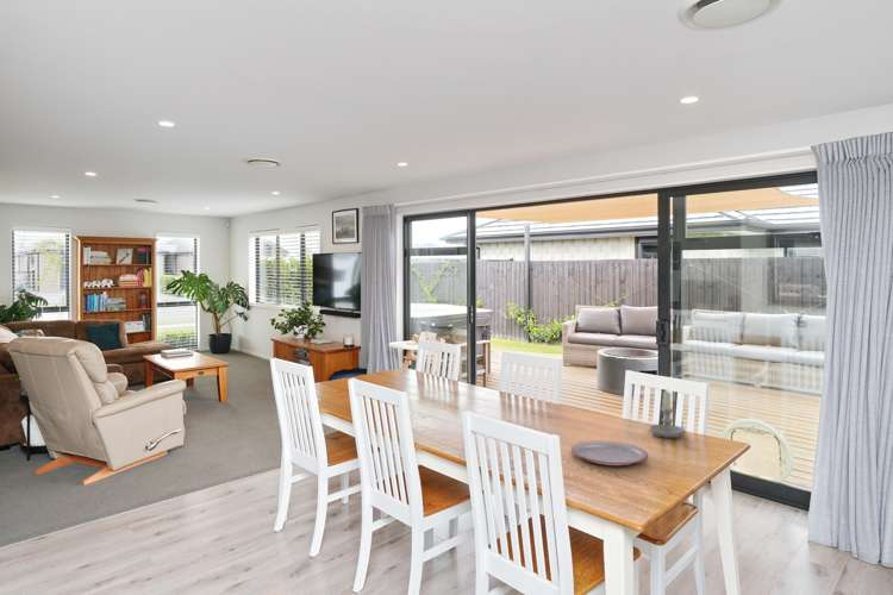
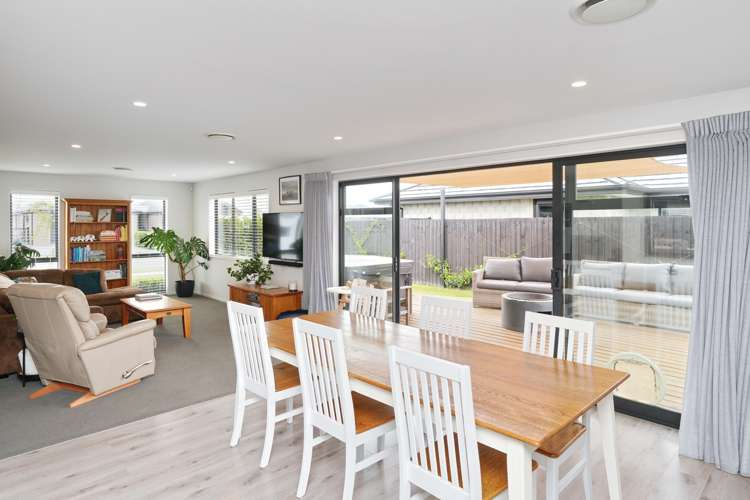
- plate [570,439,649,466]
- candle [649,388,687,439]
